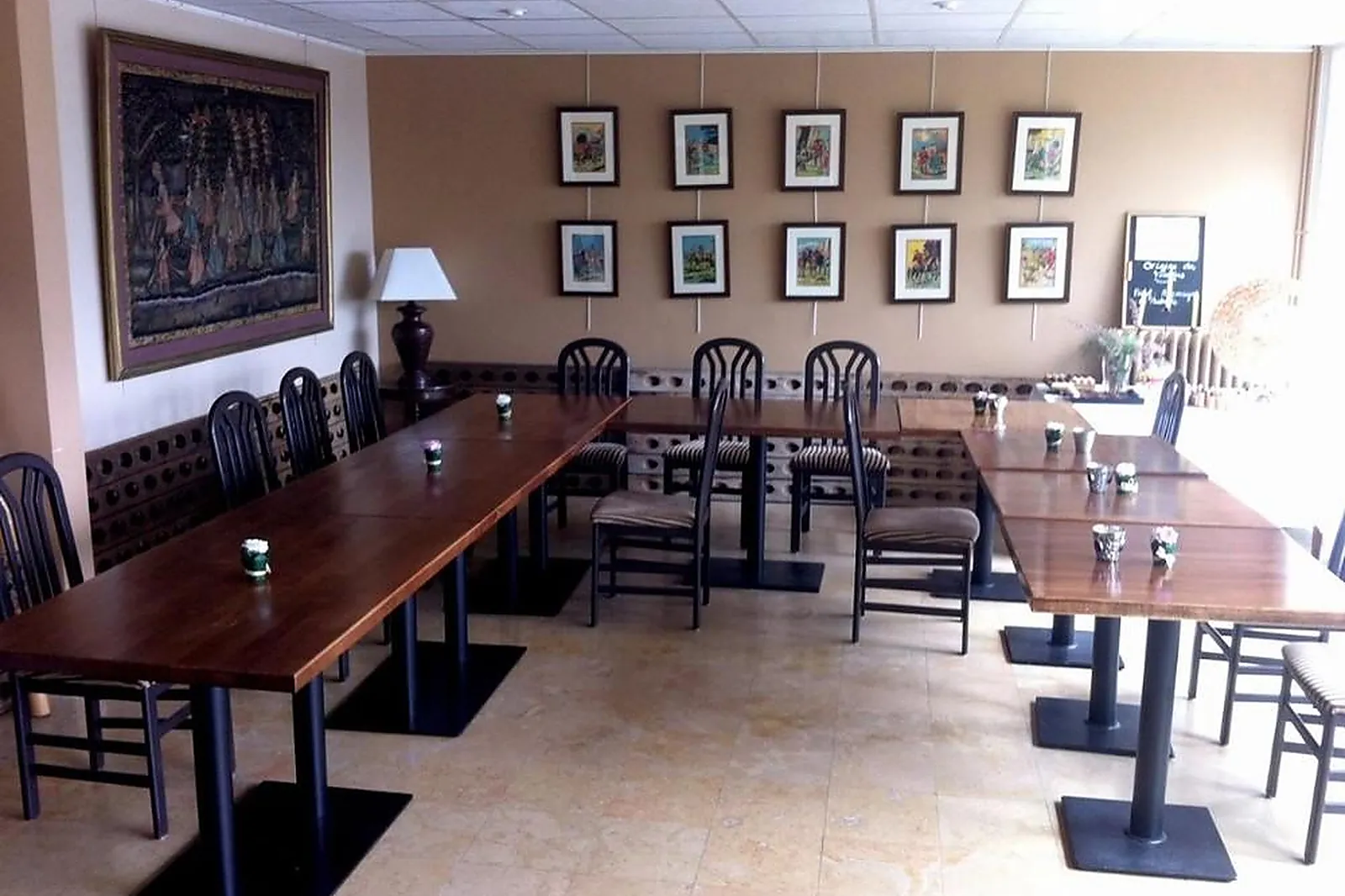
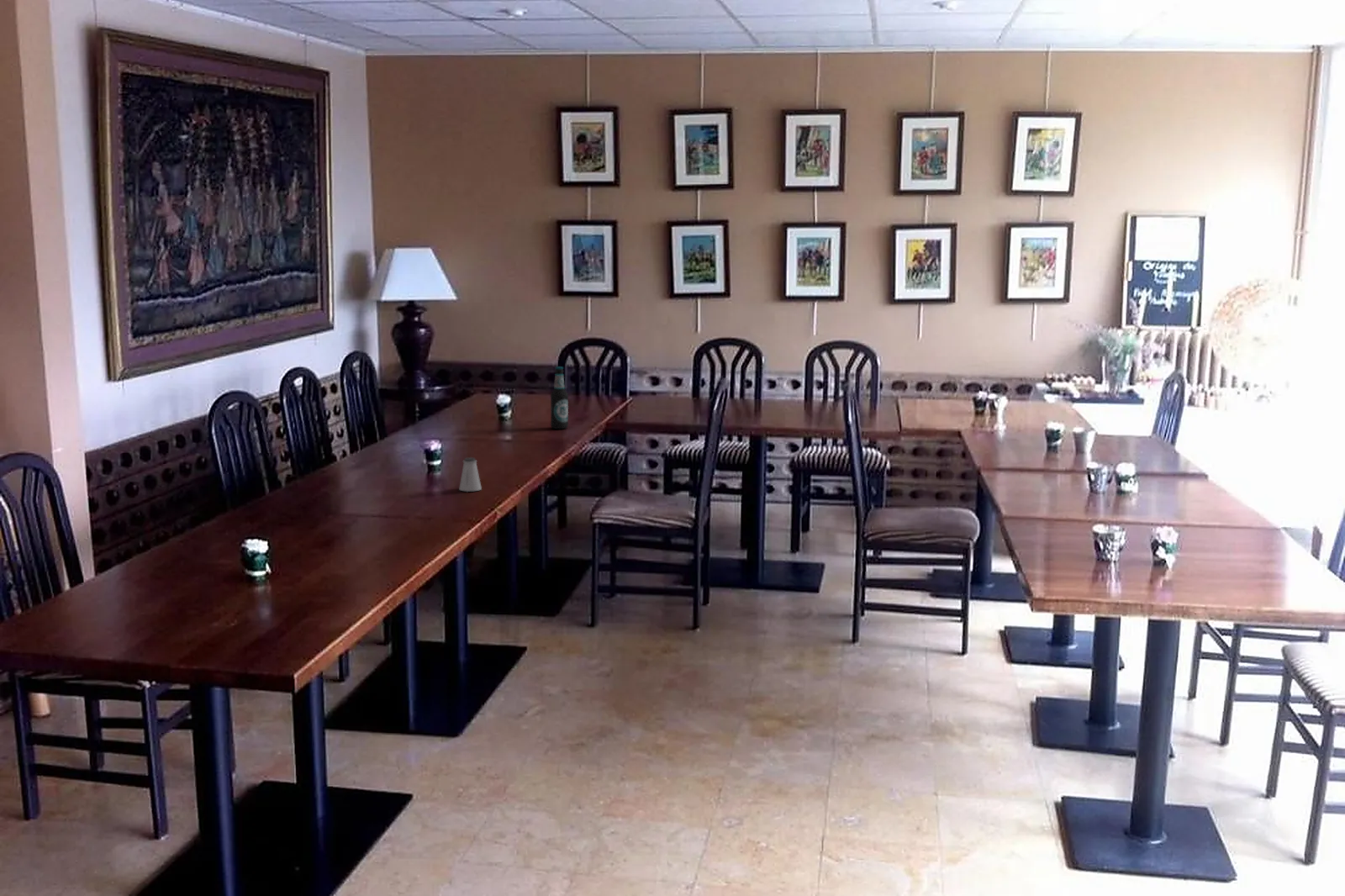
+ bottle [550,366,569,430]
+ saltshaker [458,456,483,493]
